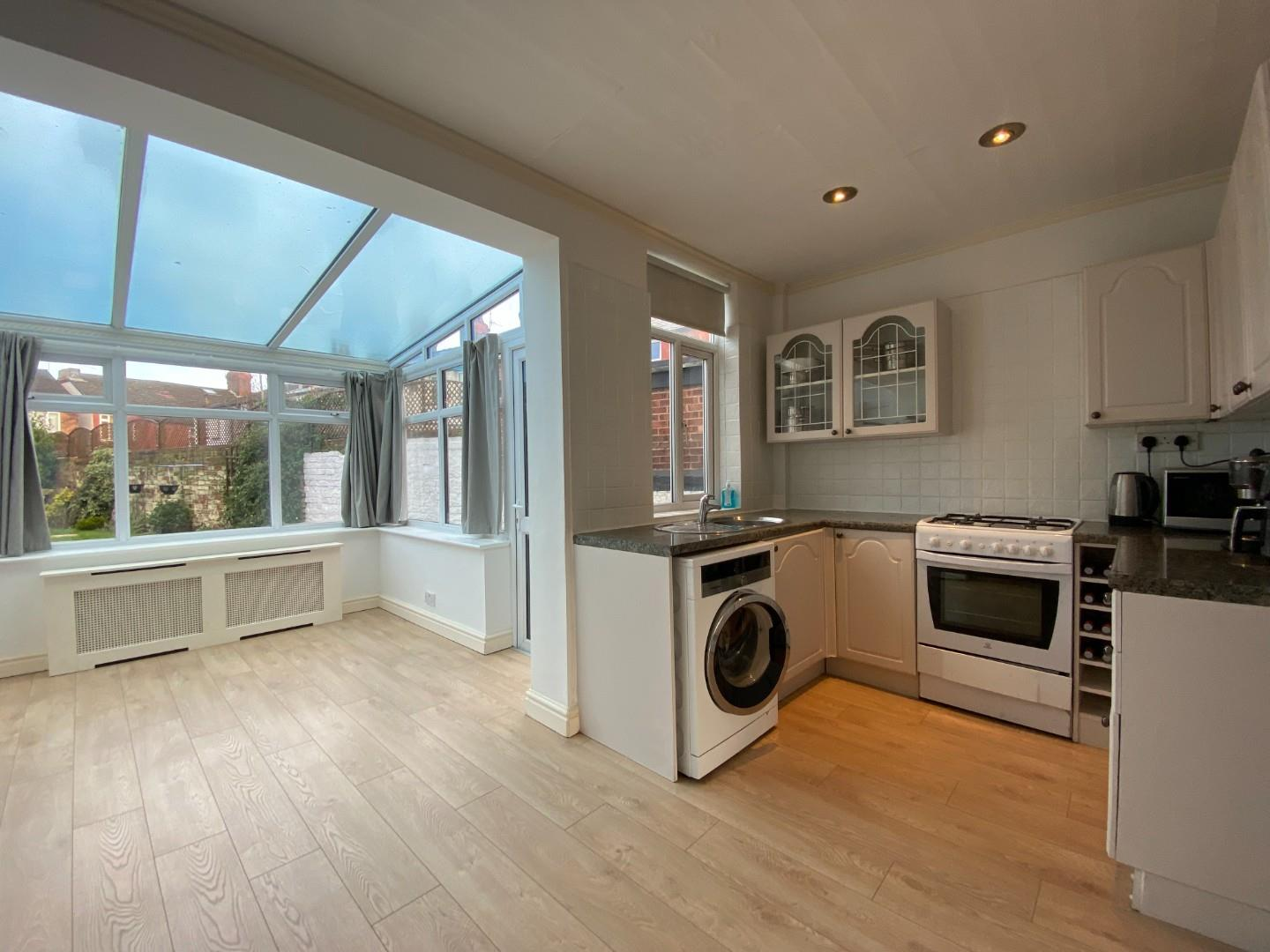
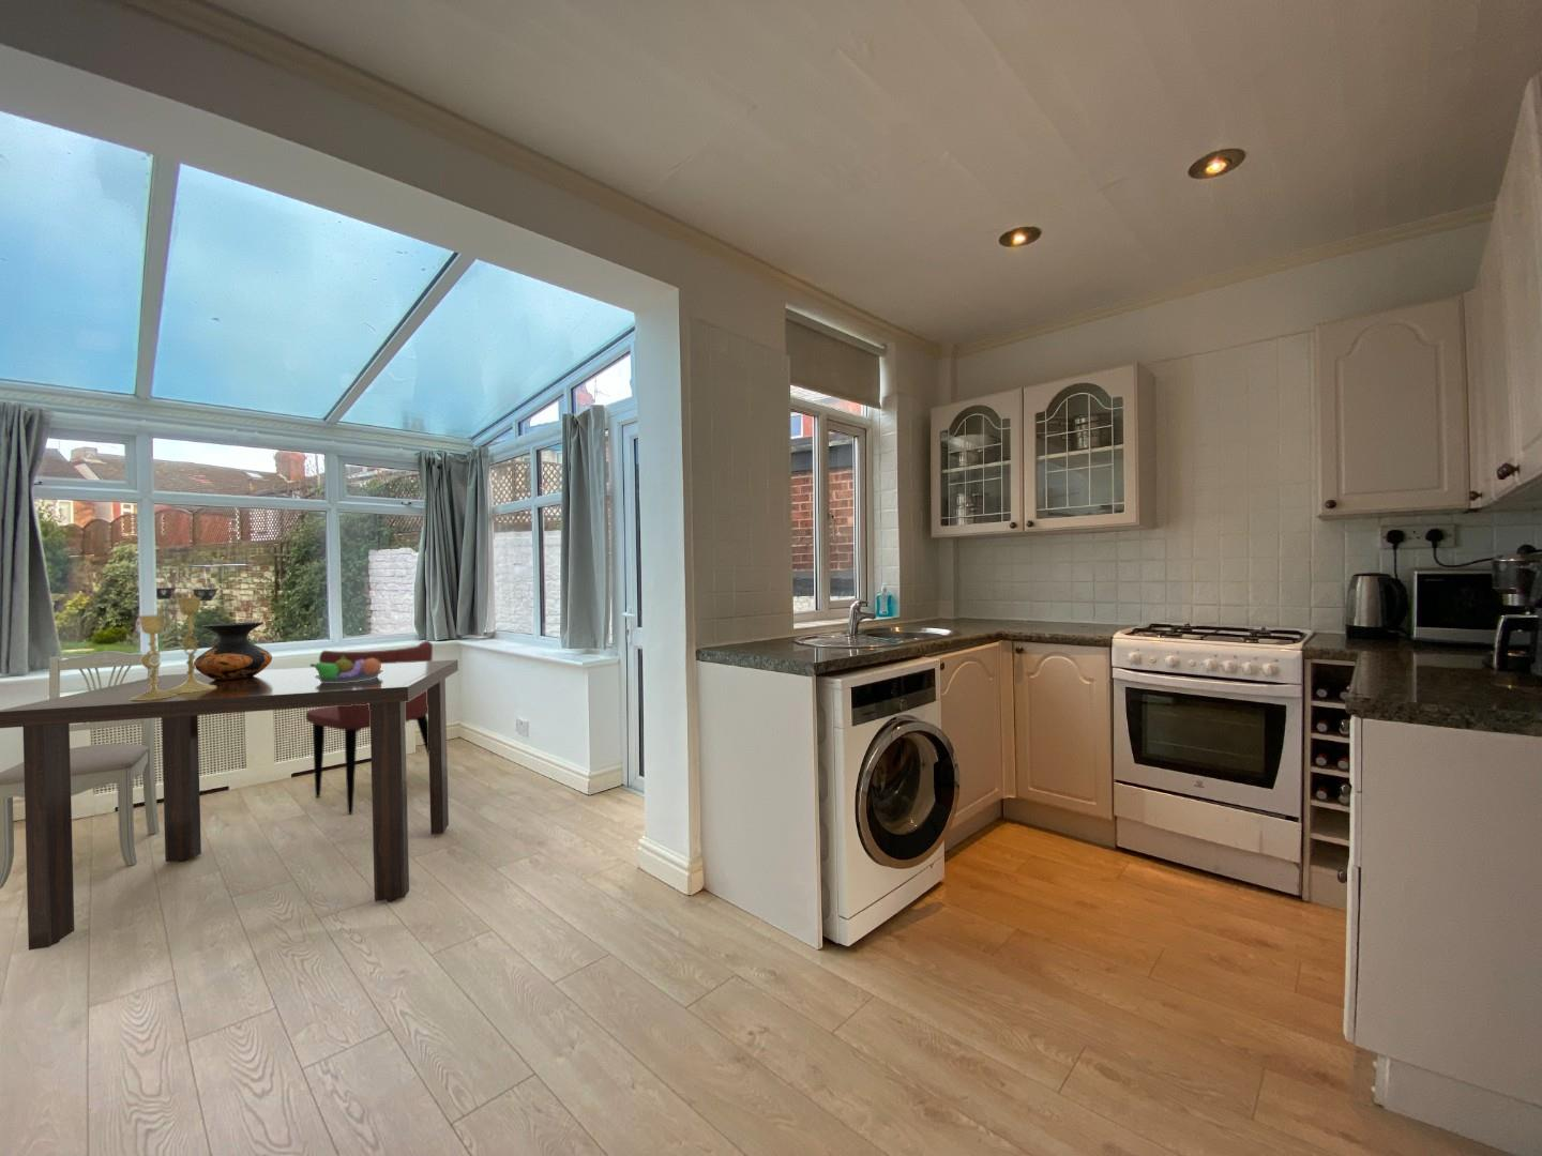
+ dining table [0,659,459,952]
+ vase [194,620,273,680]
+ fruit bowl [310,656,384,682]
+ dining chair [0,650,160,890]
+ dining chair [305,640,433,816]
+ candlestick [131,596,216,699]
